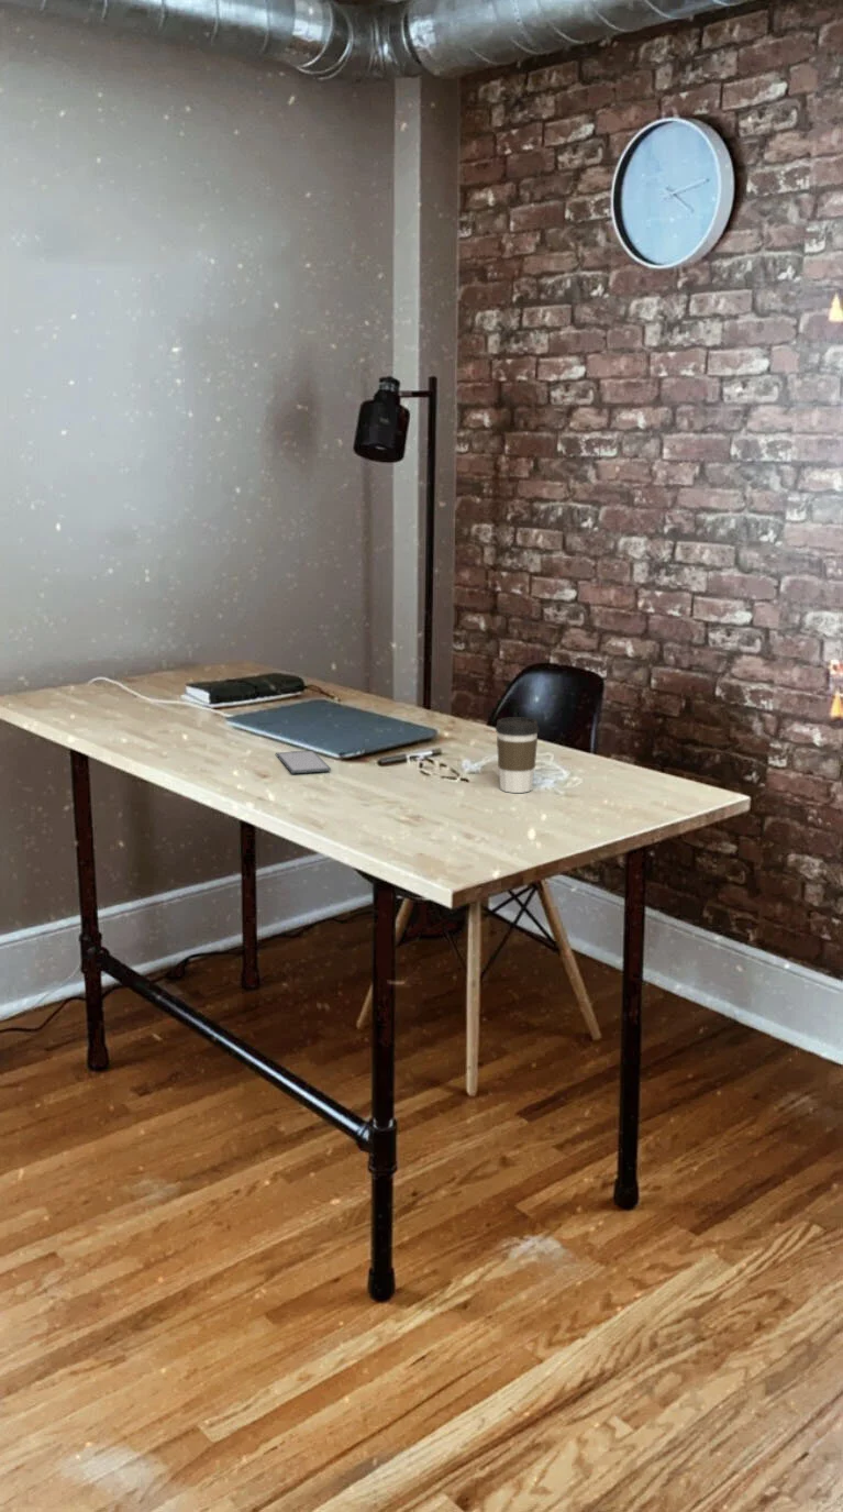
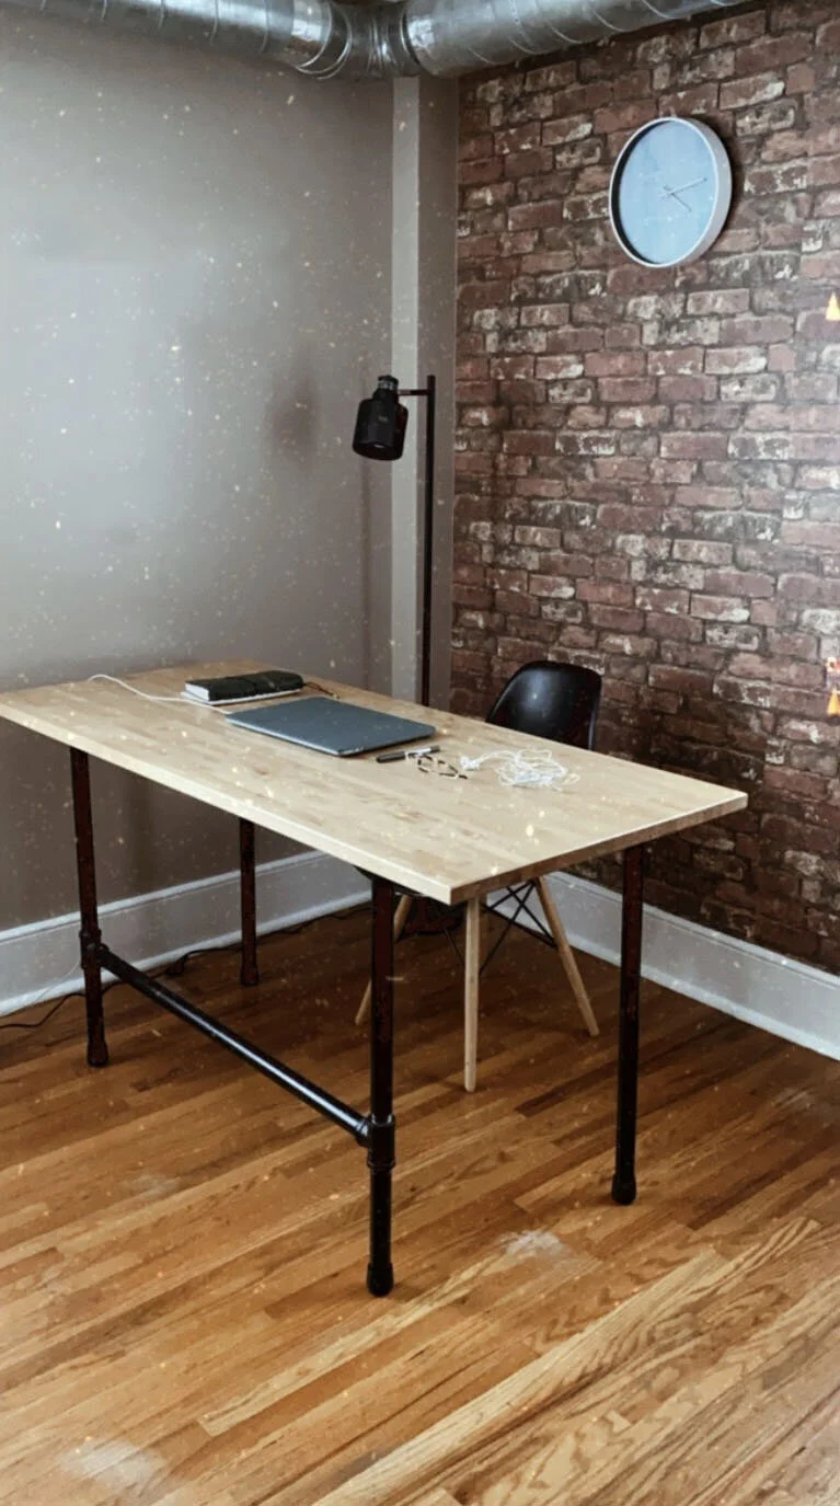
- coffee cup [495,716,540,794]
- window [275,749,332,774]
